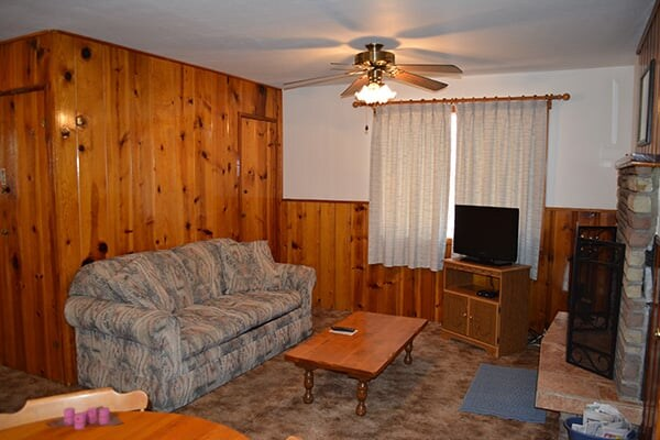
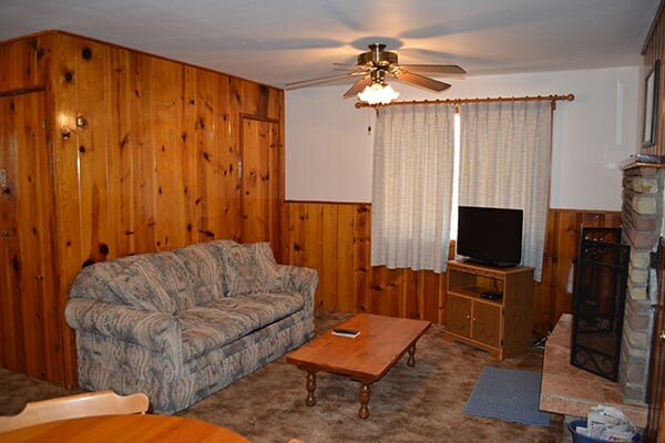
- candle [46,405,124,430]
